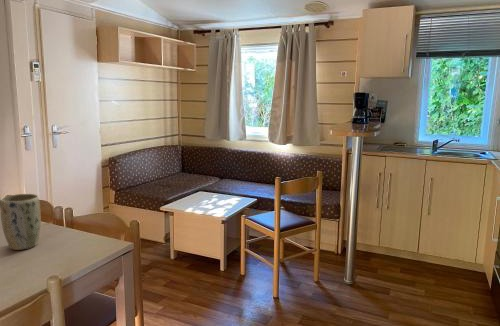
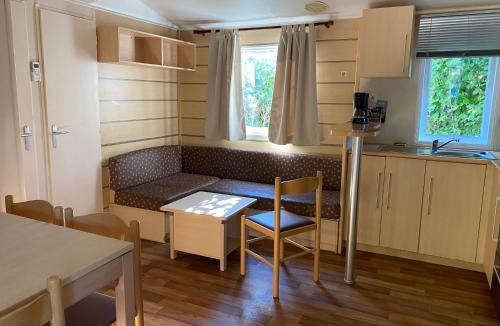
- plant pot [0,193,42,251]
